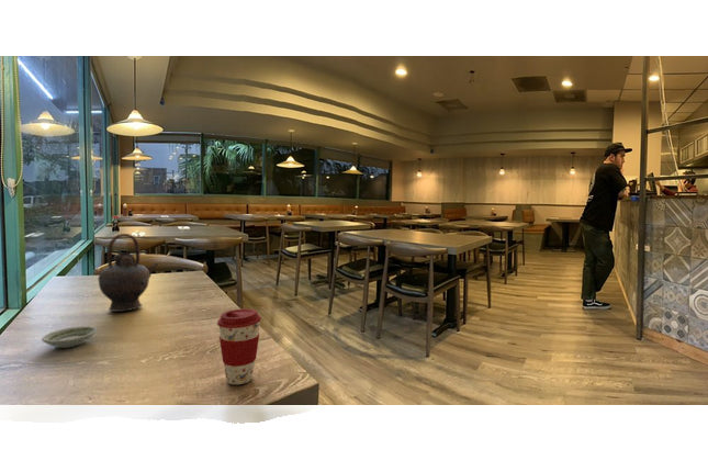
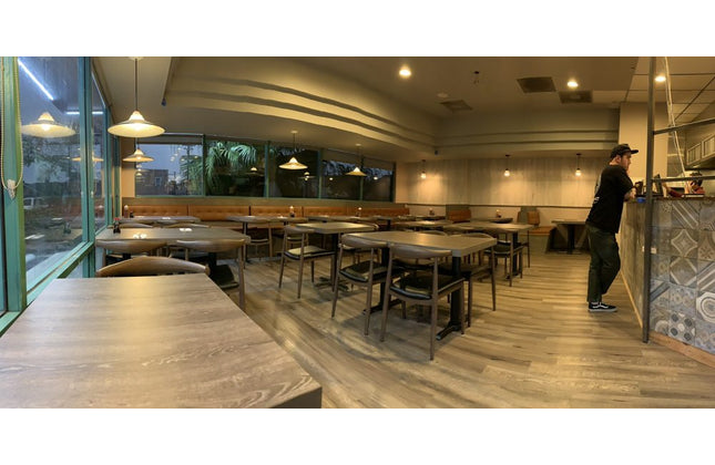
- coffee cup [216,308,262,385]
- saucer [41,325,98,349]
- teapot [97,233,159,313]
